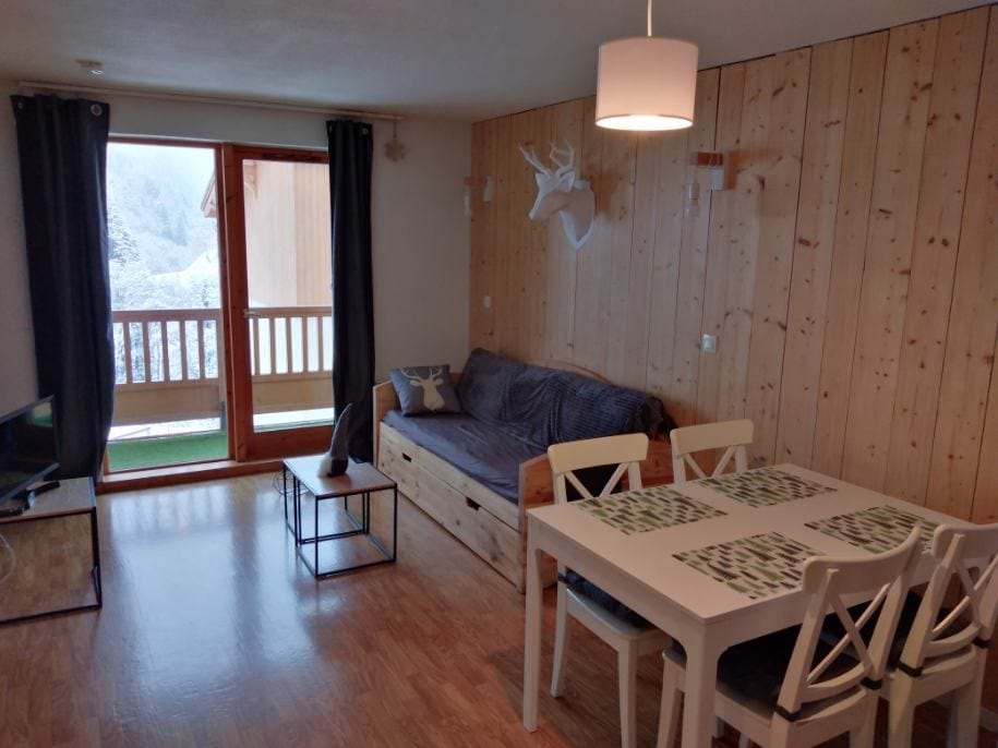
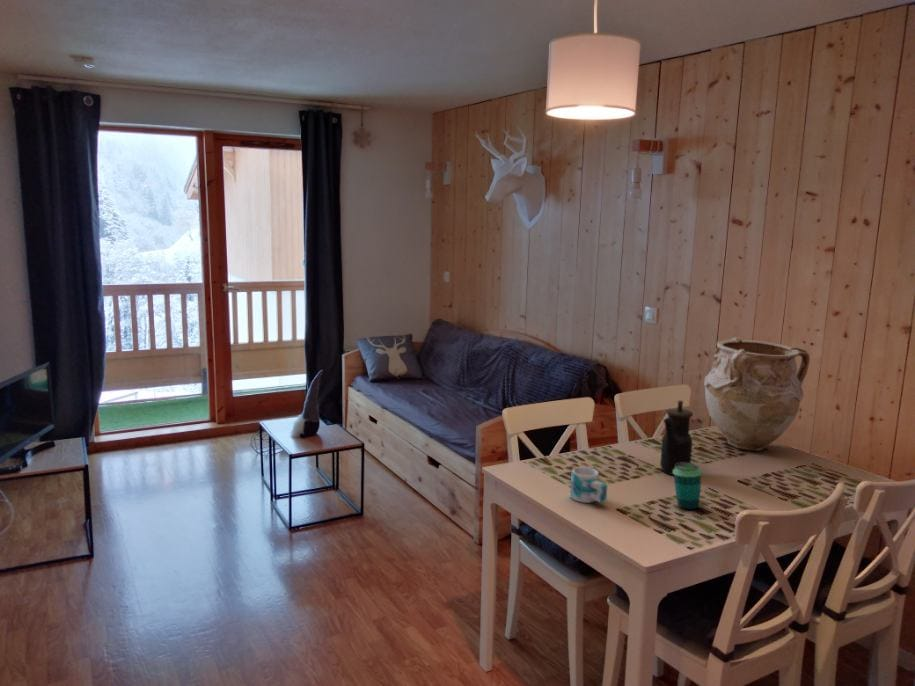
+ cup [673,463,703,511]
+ mug [569,466,608,504]
+ teapot [659,399,694,476]
+ vase [703,337,811,452]
